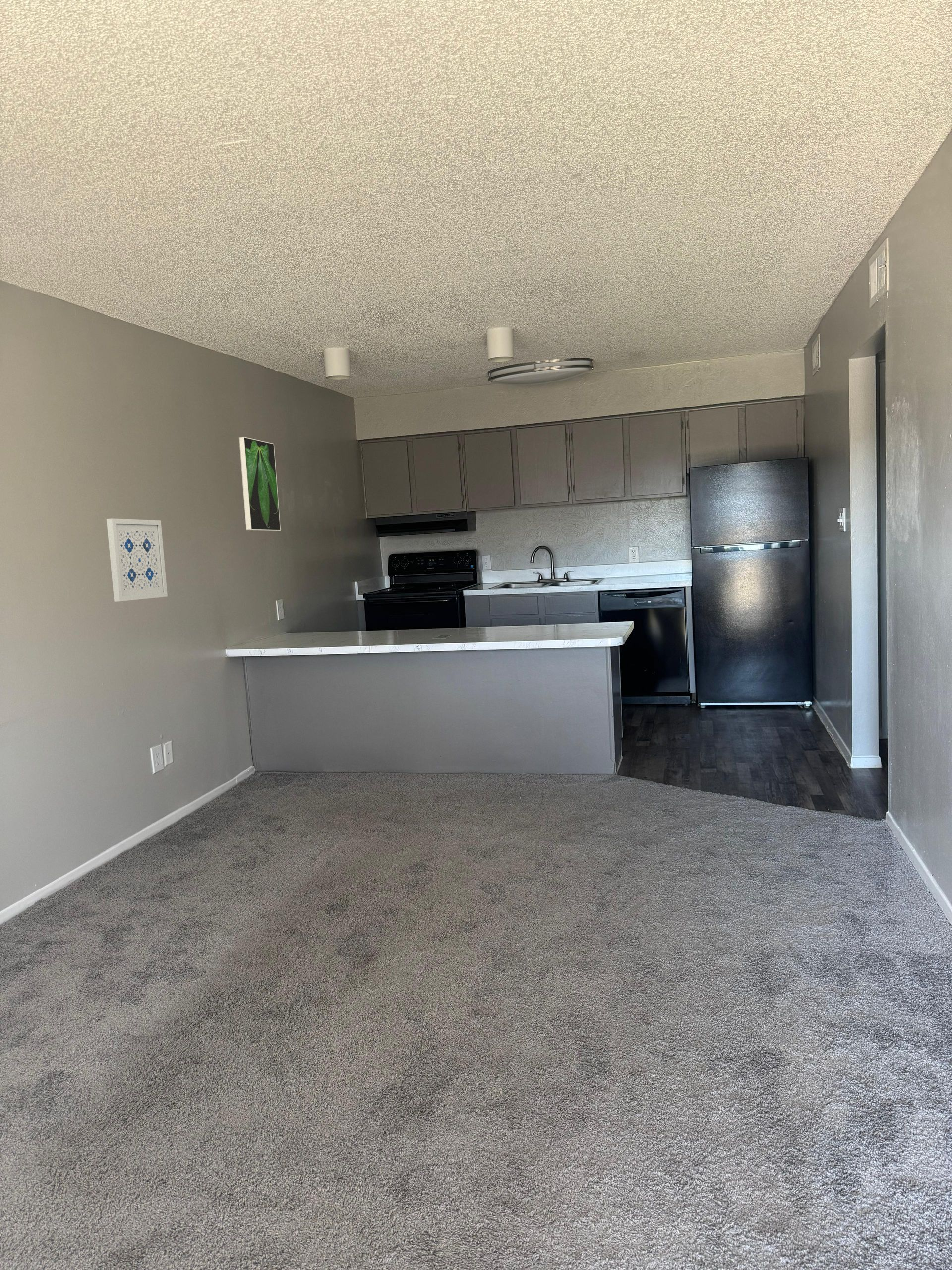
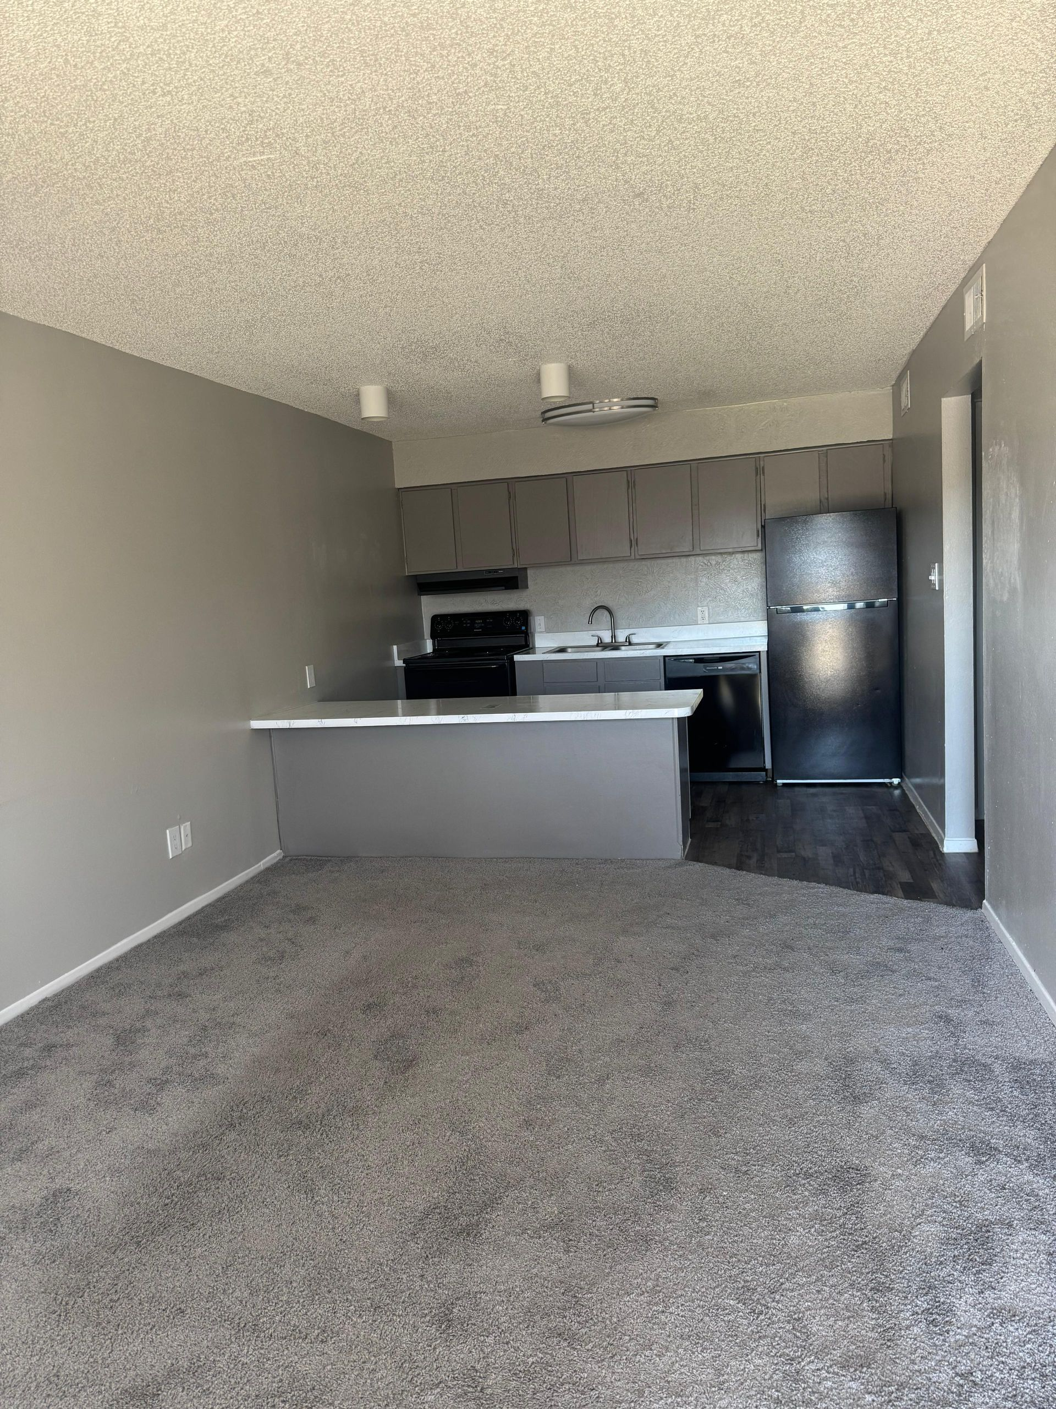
- wall art [106,518,168,602]
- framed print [238,436,281,531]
